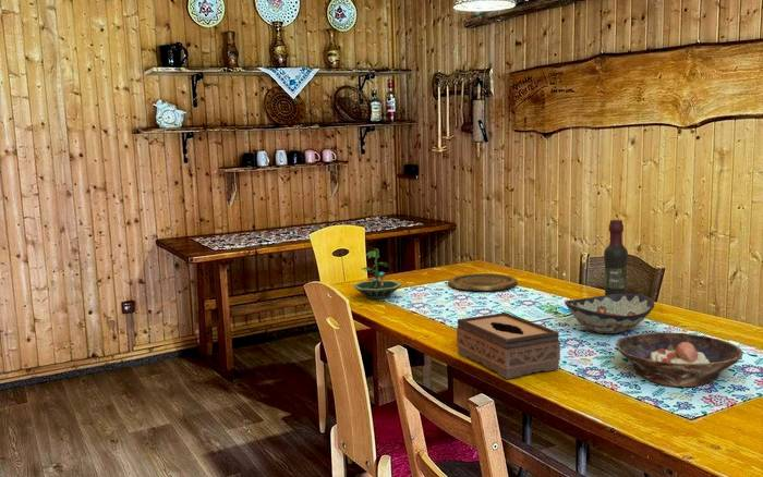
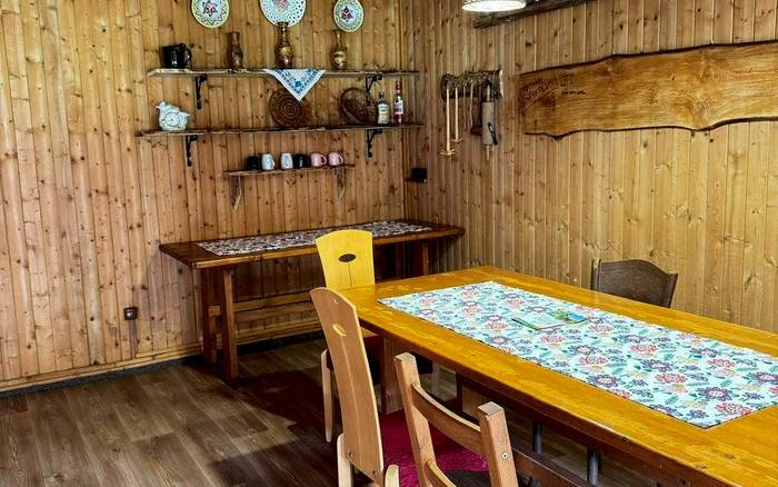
- decorative bowl [564,293,655,334]
- terrarium [351,247,403,301]
- tissue box [456,311,561,380]
- plate [447,272,518,292]
- bowl [615,331,744,388]
- wine bottle [603,219,629,295]
